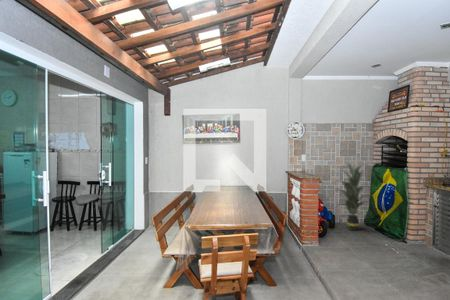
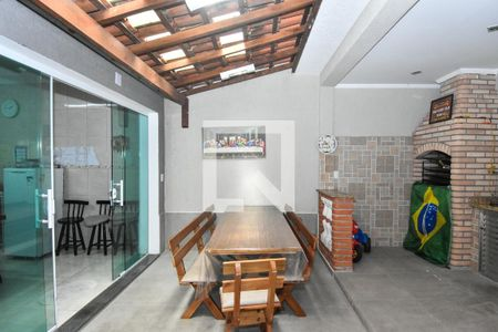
- indoor plant [330,161,376,232]
